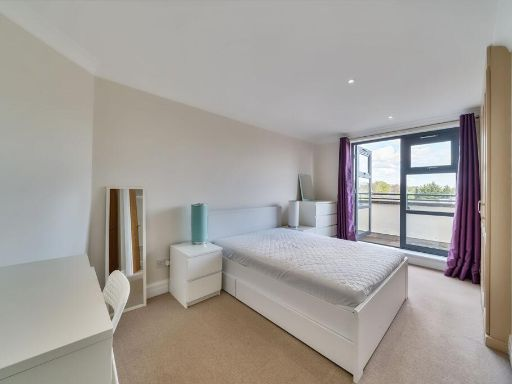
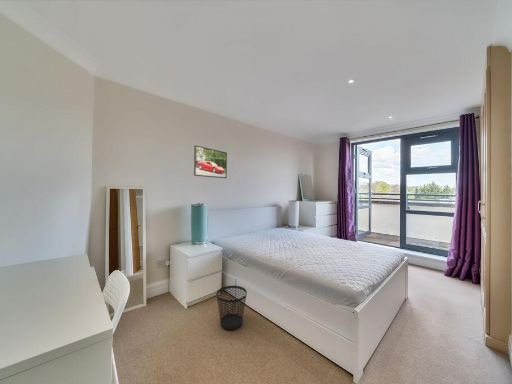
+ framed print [193,144,228,179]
+ wastebasket [215,285,248,331]
